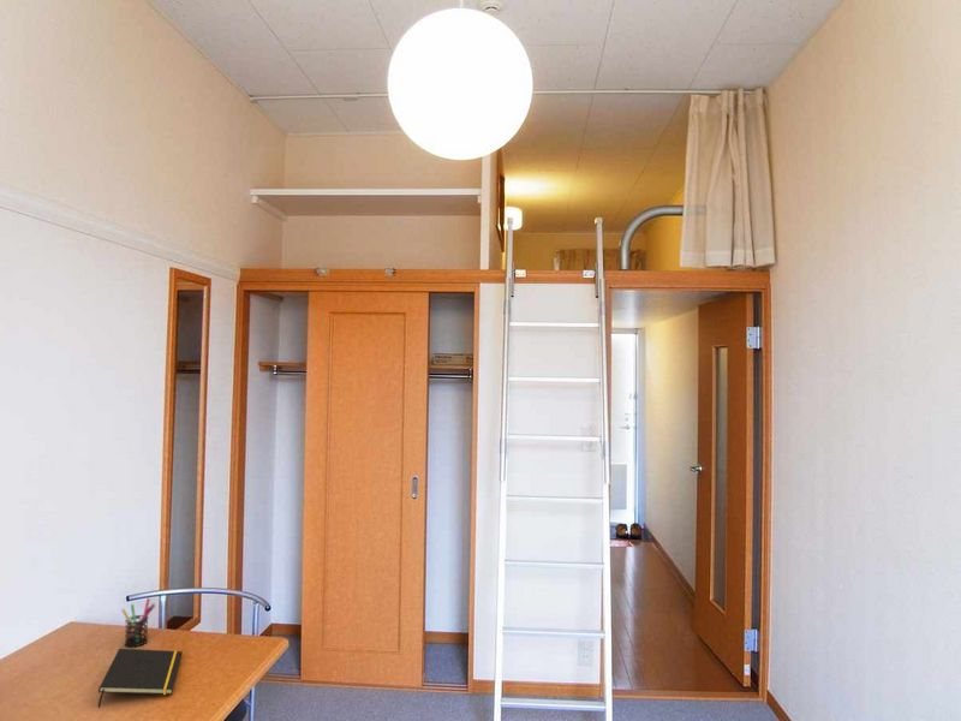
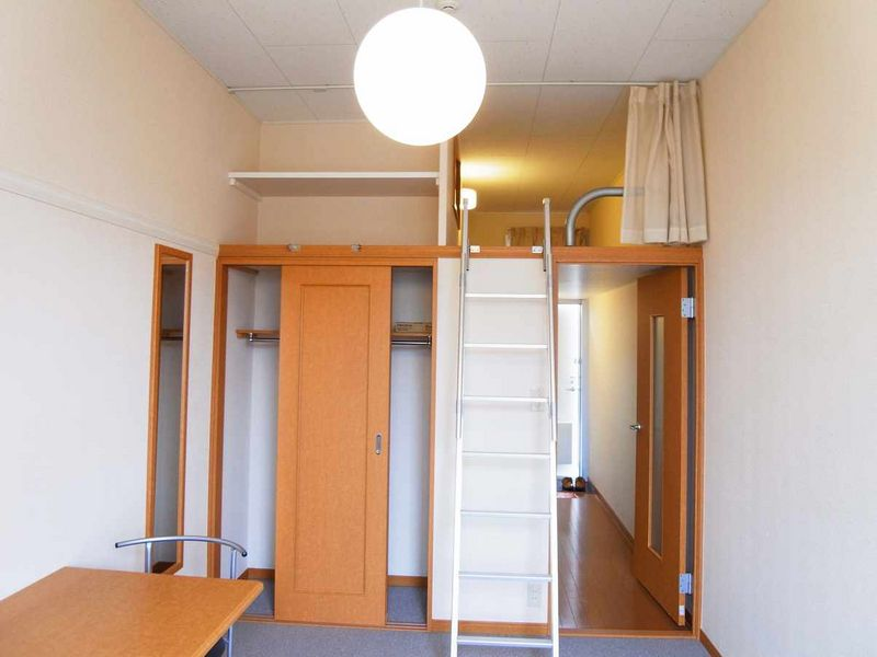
- pen holder [120,597,156,648]
- notepad [97,648,184,708]
